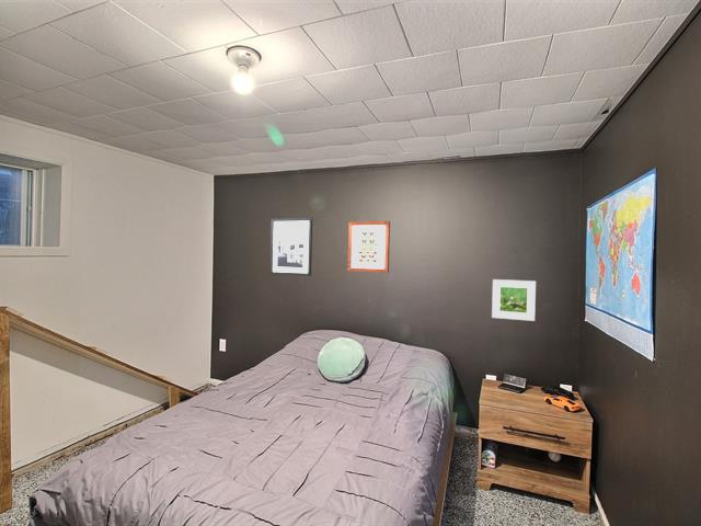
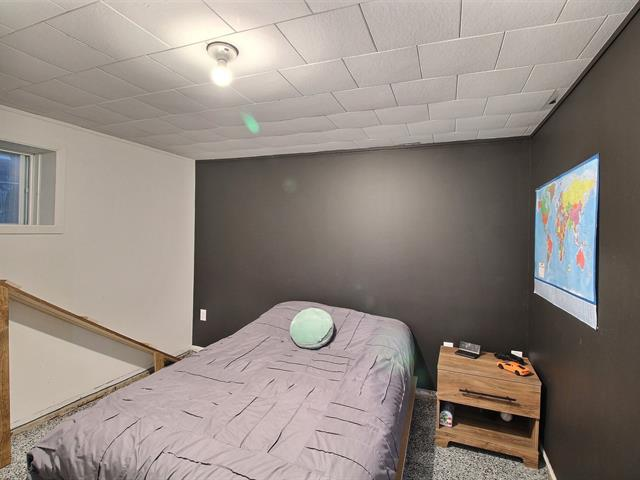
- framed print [491,278,537,322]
- wall art [347,220,391,274]
- wall art [268,217,313,277]
